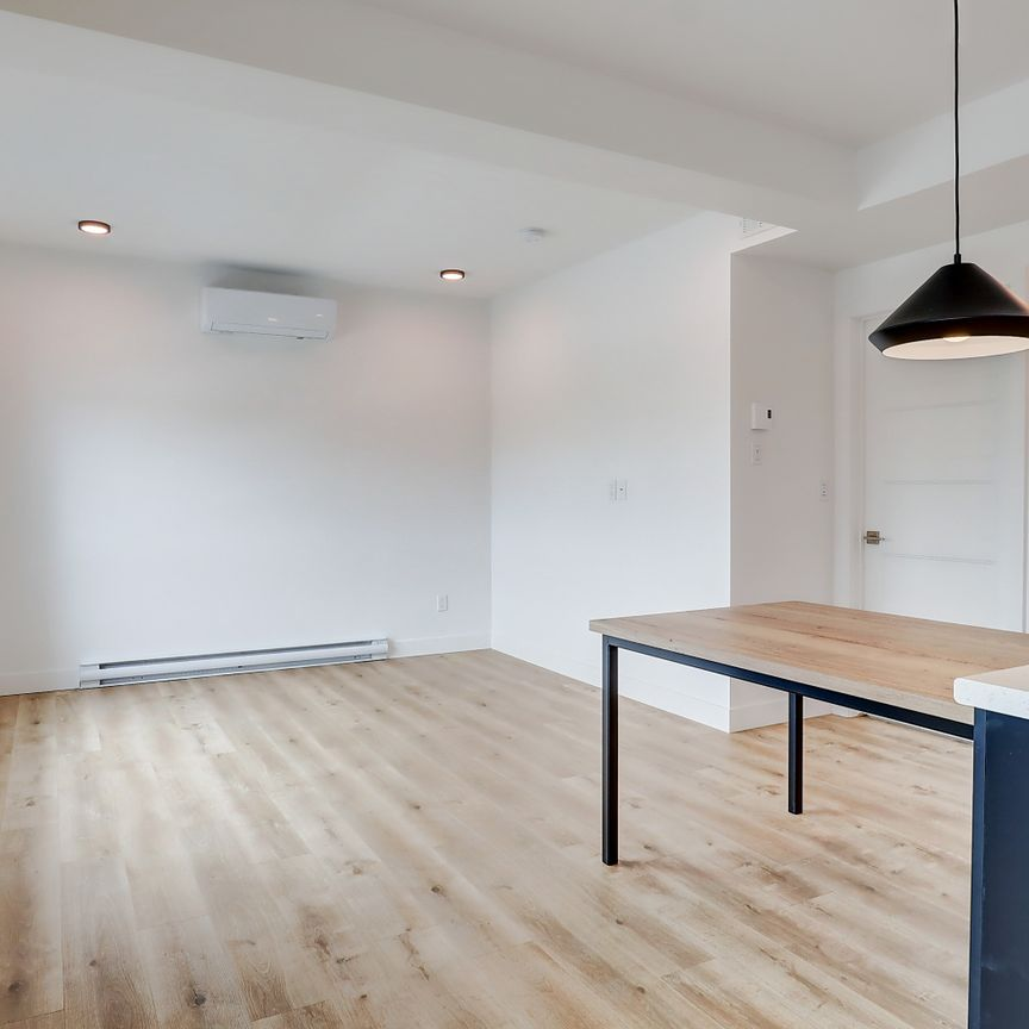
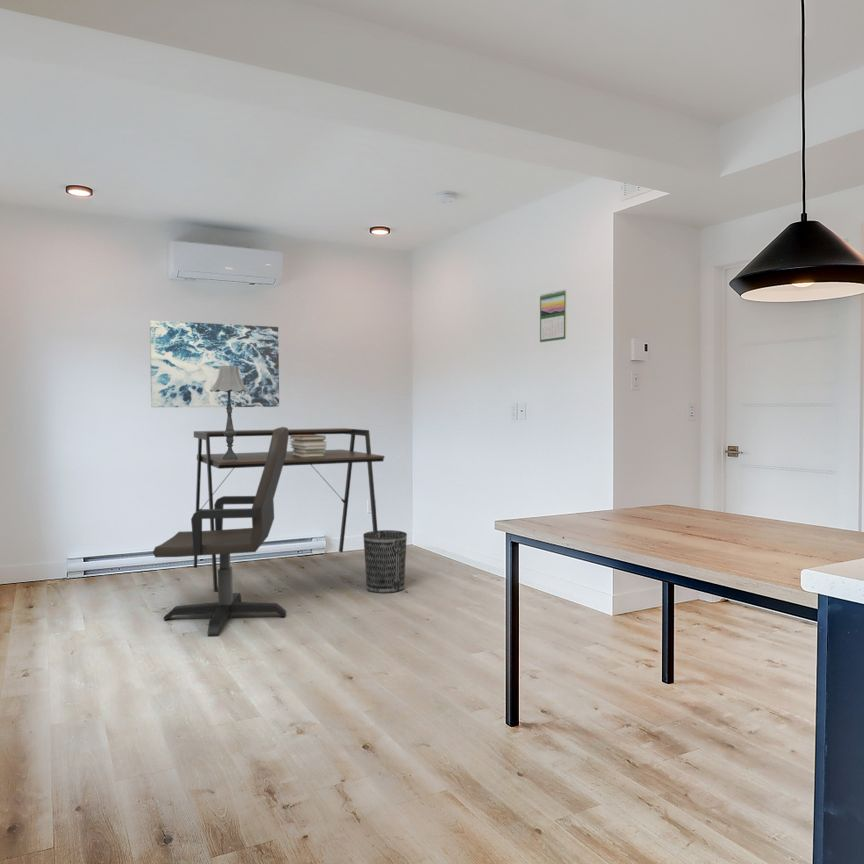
+ desk [193,427,385,593]
+ book stack [288,434,327,457]
+ wall art [149,319,280,408]
+ office chair [152,426,289,637]
+ table lamp [210,366,248,461]
+ wastebasket [362,529,408,594]
+ calendar [539,289,567,343]
